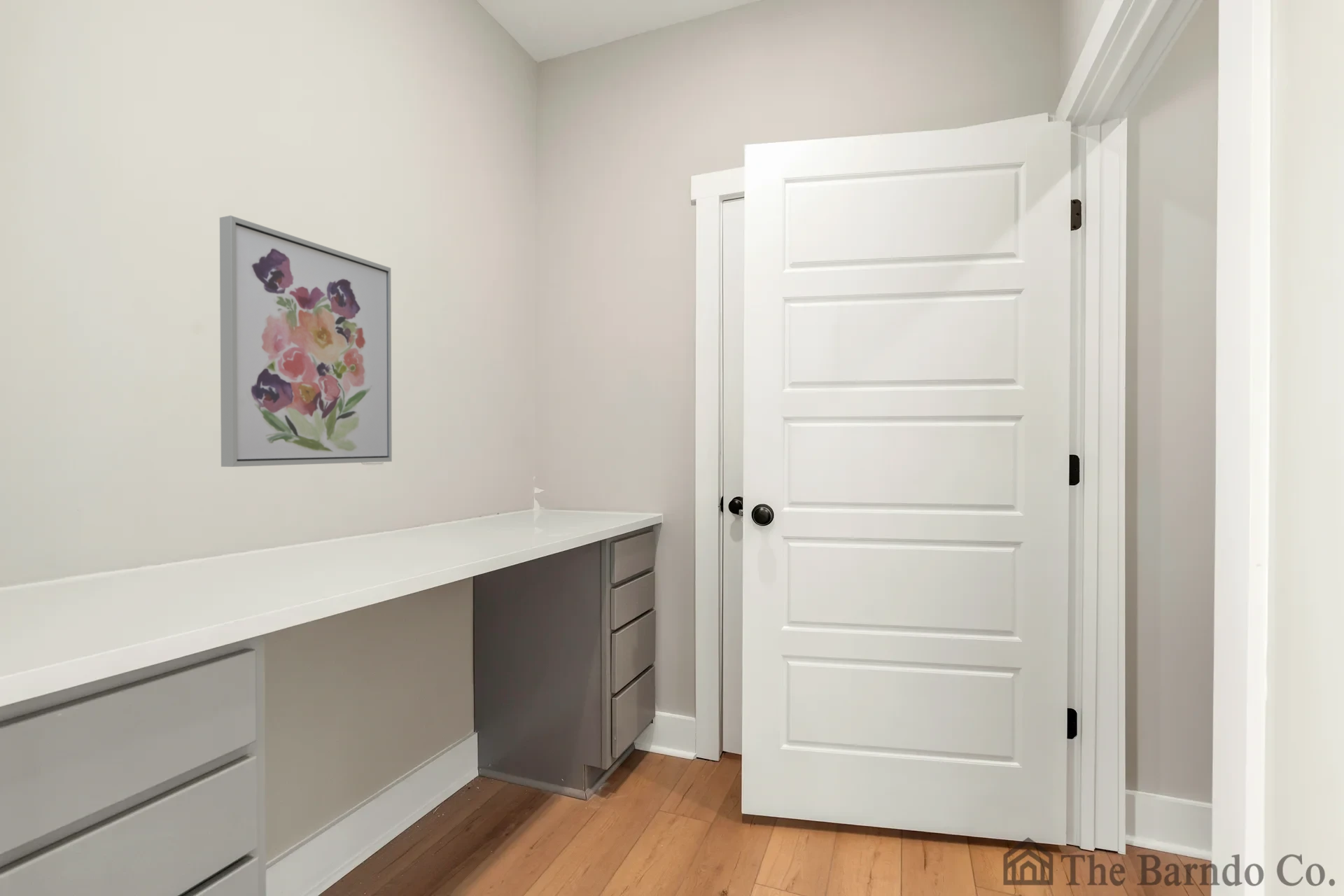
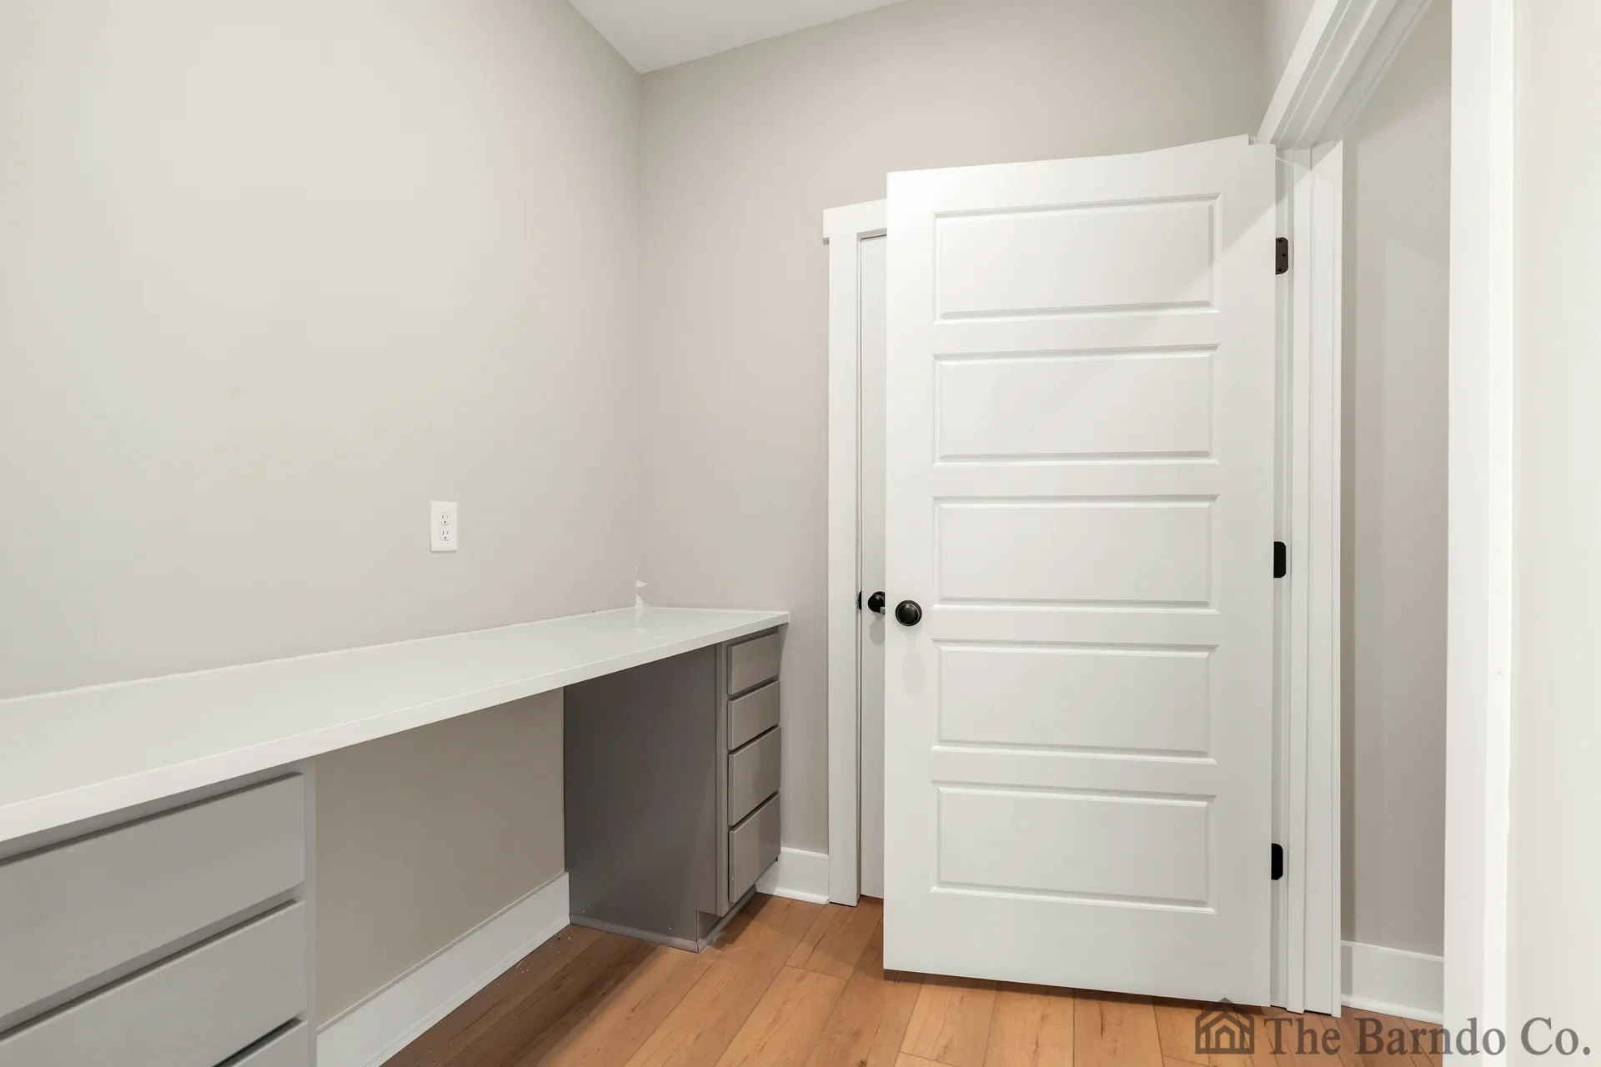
- wall art [219,215,393,468]
